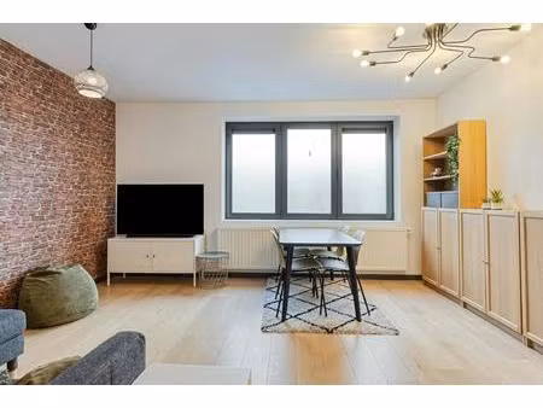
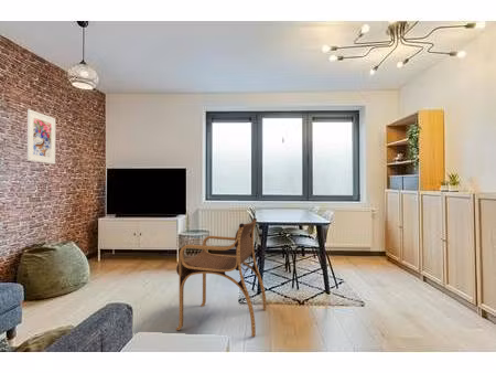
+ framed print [26,108,56,166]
+ armchair [174,217,268,338]
